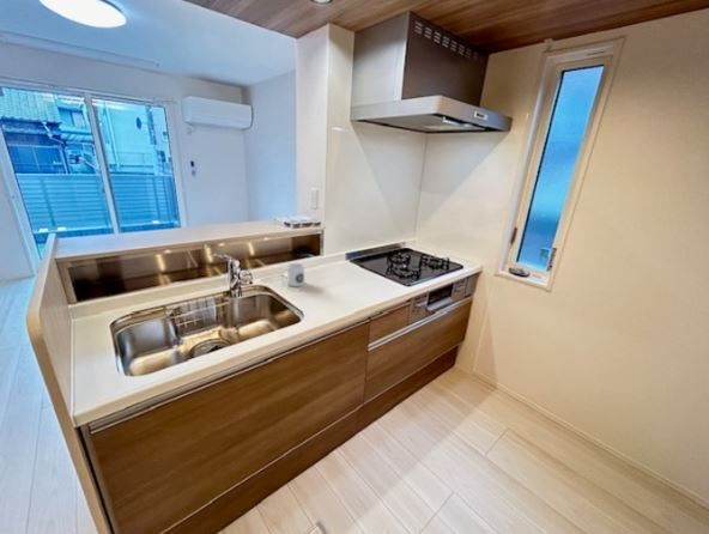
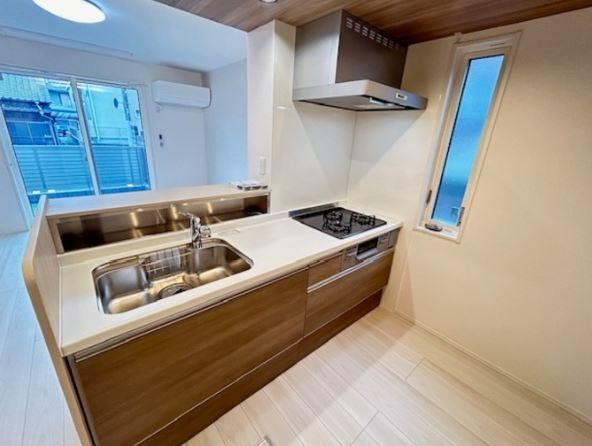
- mug [280,262,305,287]
